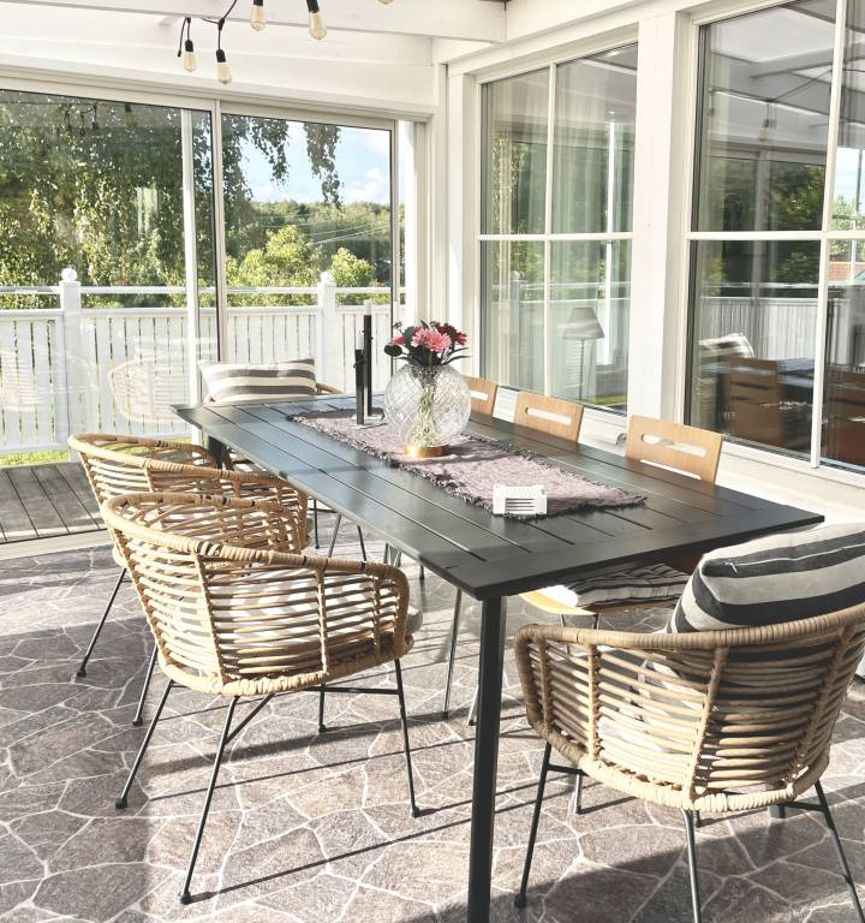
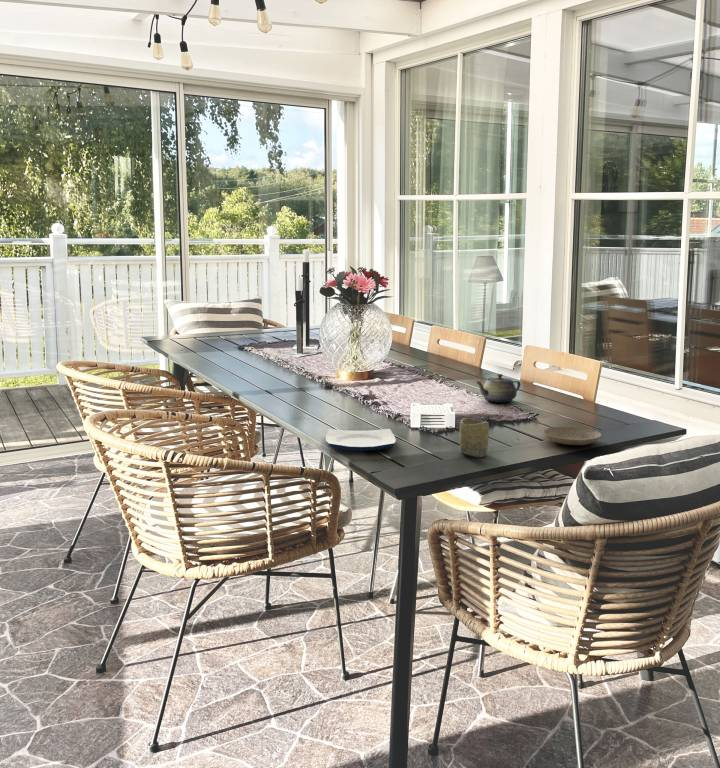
+ plate [542,426,603,446]
+ cup [458,417,490,458]
+ plate [325,428,397,452]
+ teapot [475,373,522,404]
